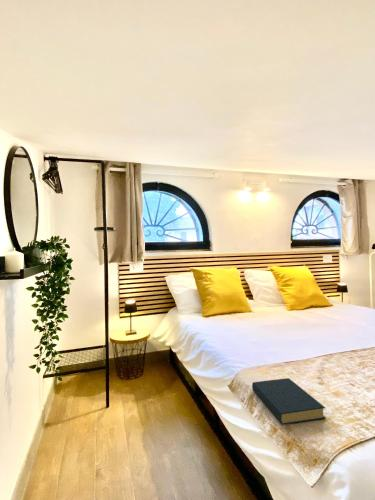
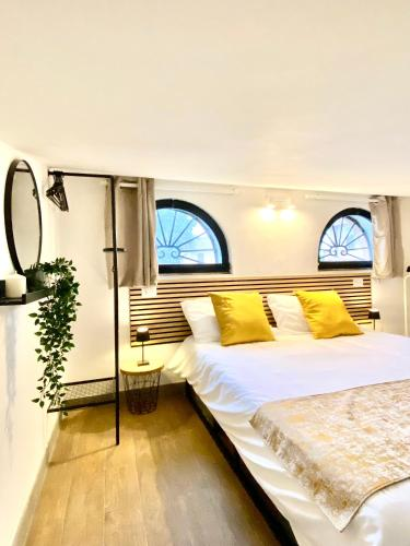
- hardback book [251,377,326,426]
